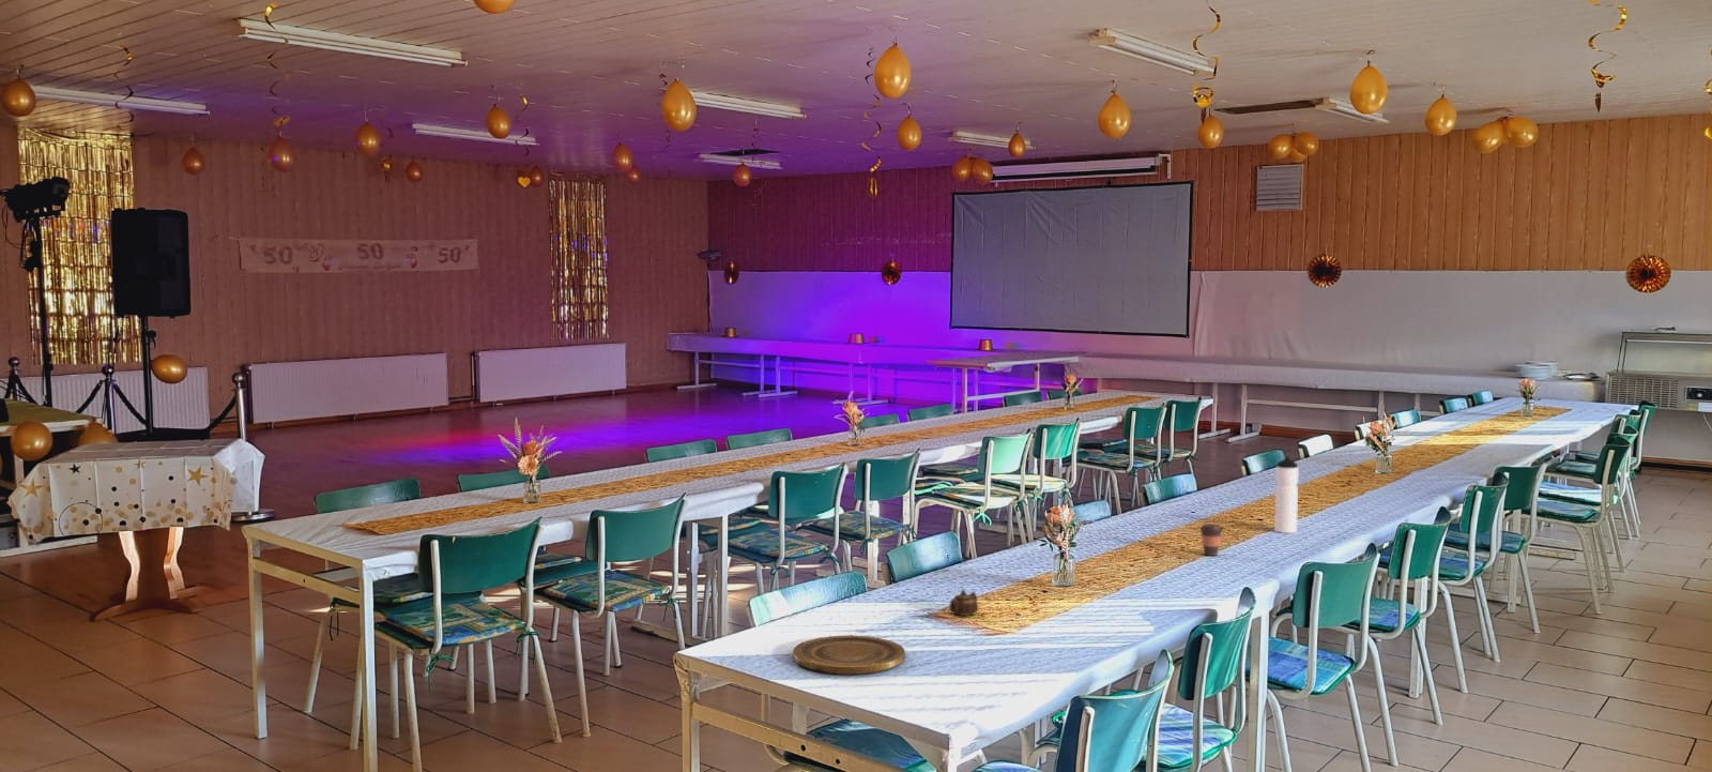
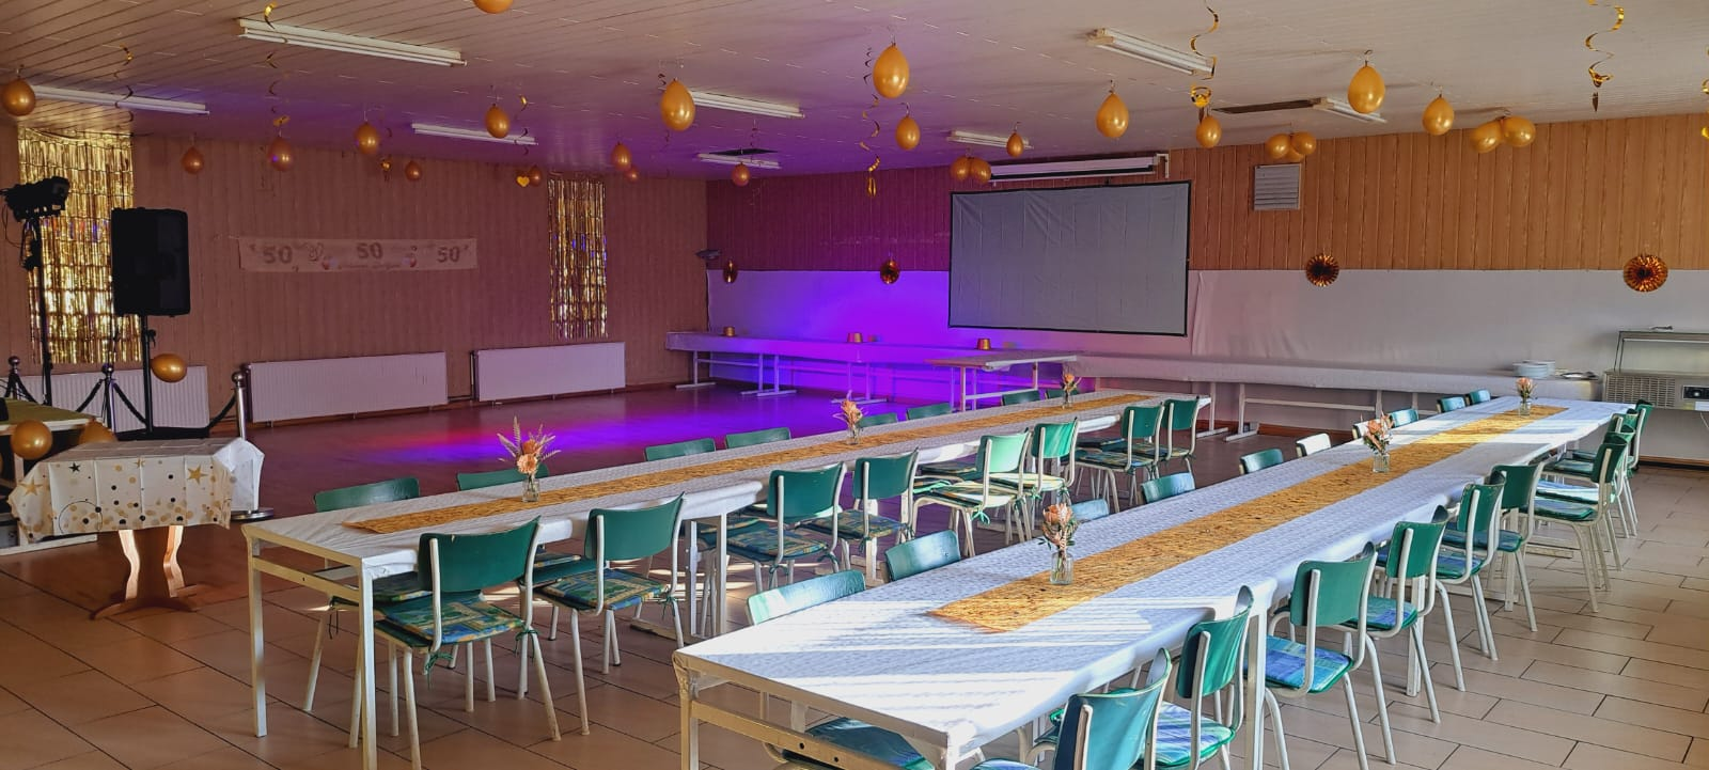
- teapot [948,589,979,617]
- coffee cup [1199,523,1224,557]
- plate [792,634,906,676]
- water bottle [1273,455,1300,534]
